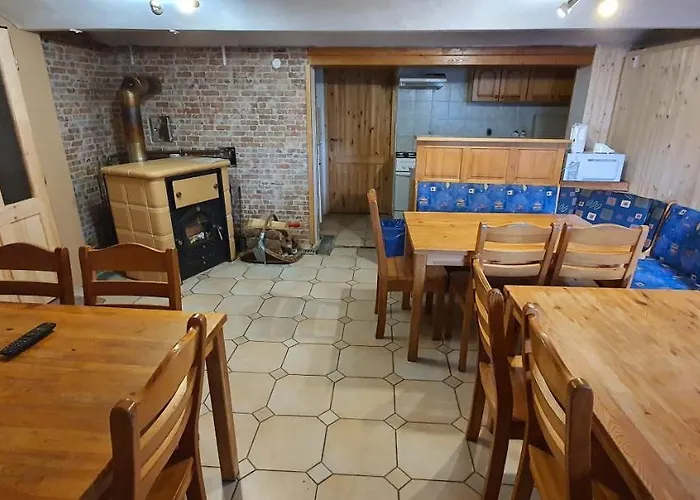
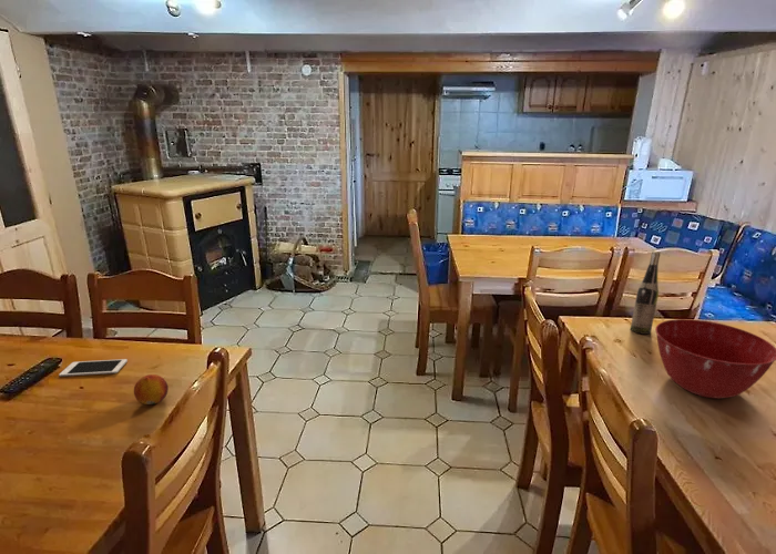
+ fruit [133,373,170,406]
+ mixing bowl [654,318,776,400]
+ cell phone [58,358,129,378]
+ wine bottle [630,250,662,336]
